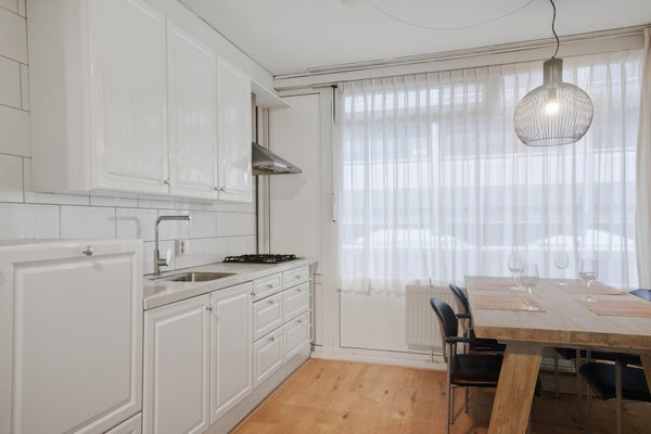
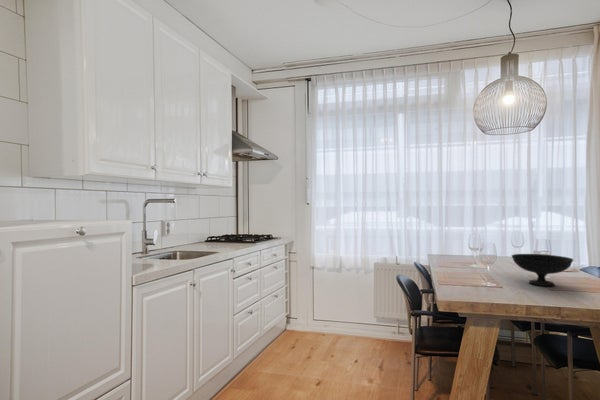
+ bowl [511,253,574,287]
